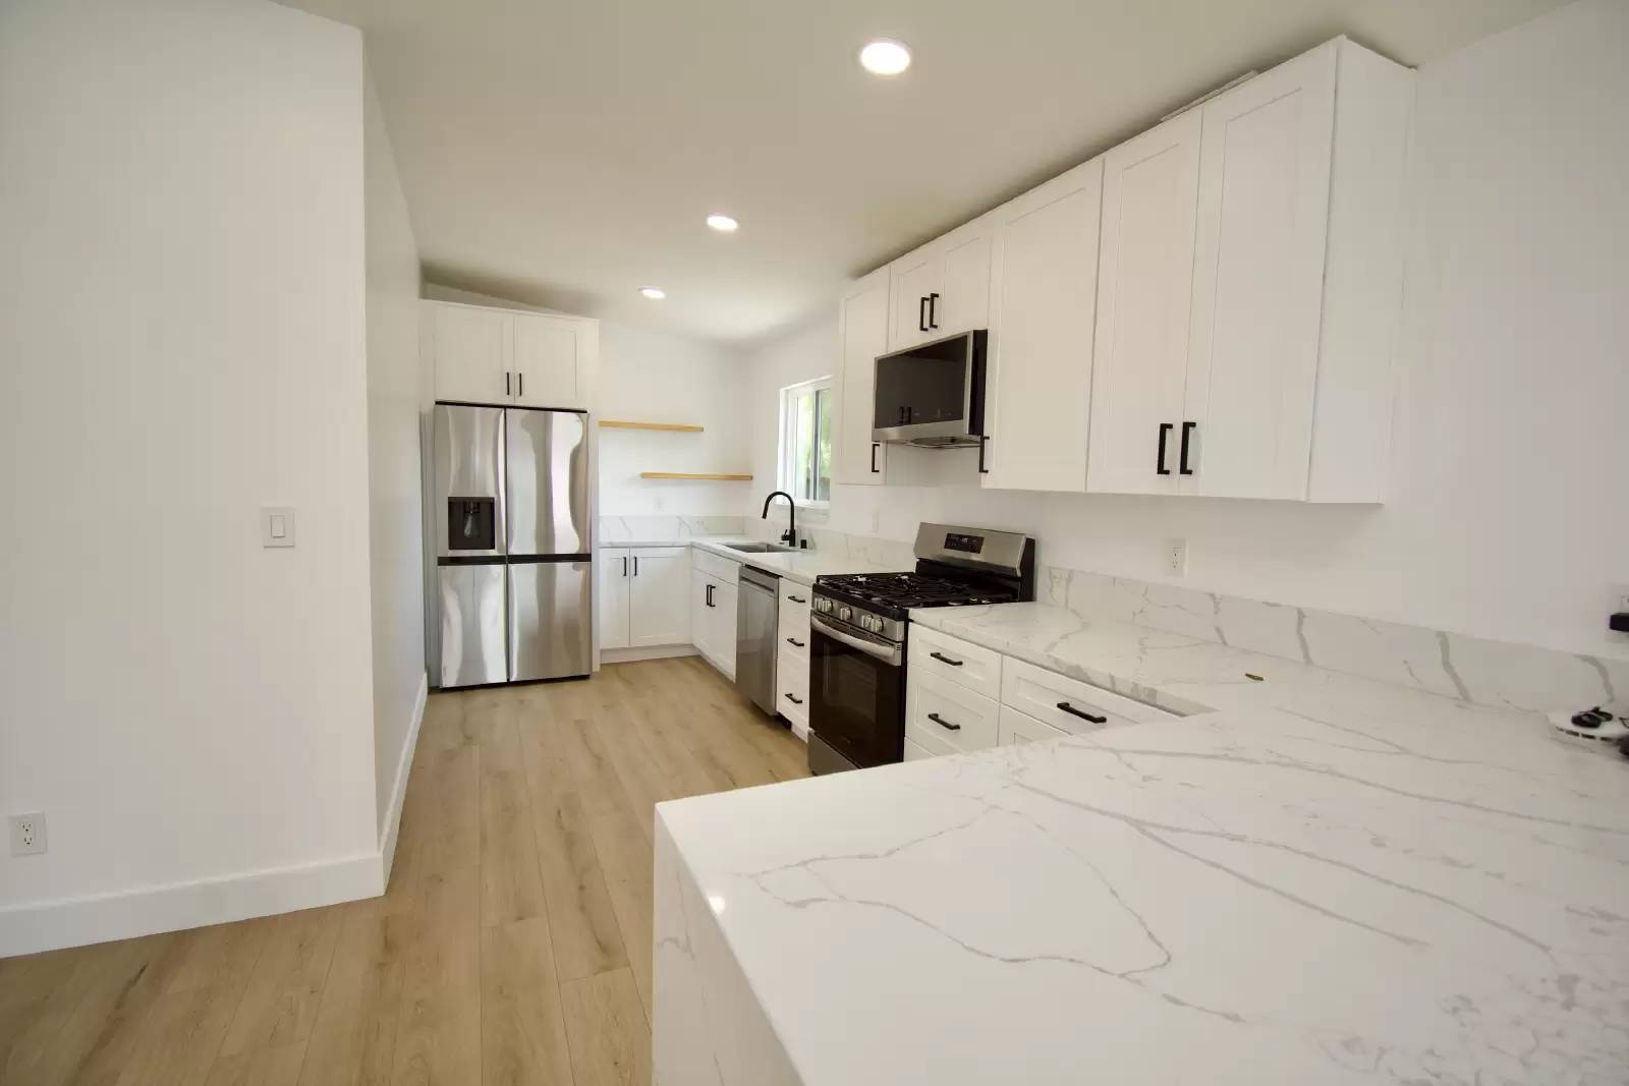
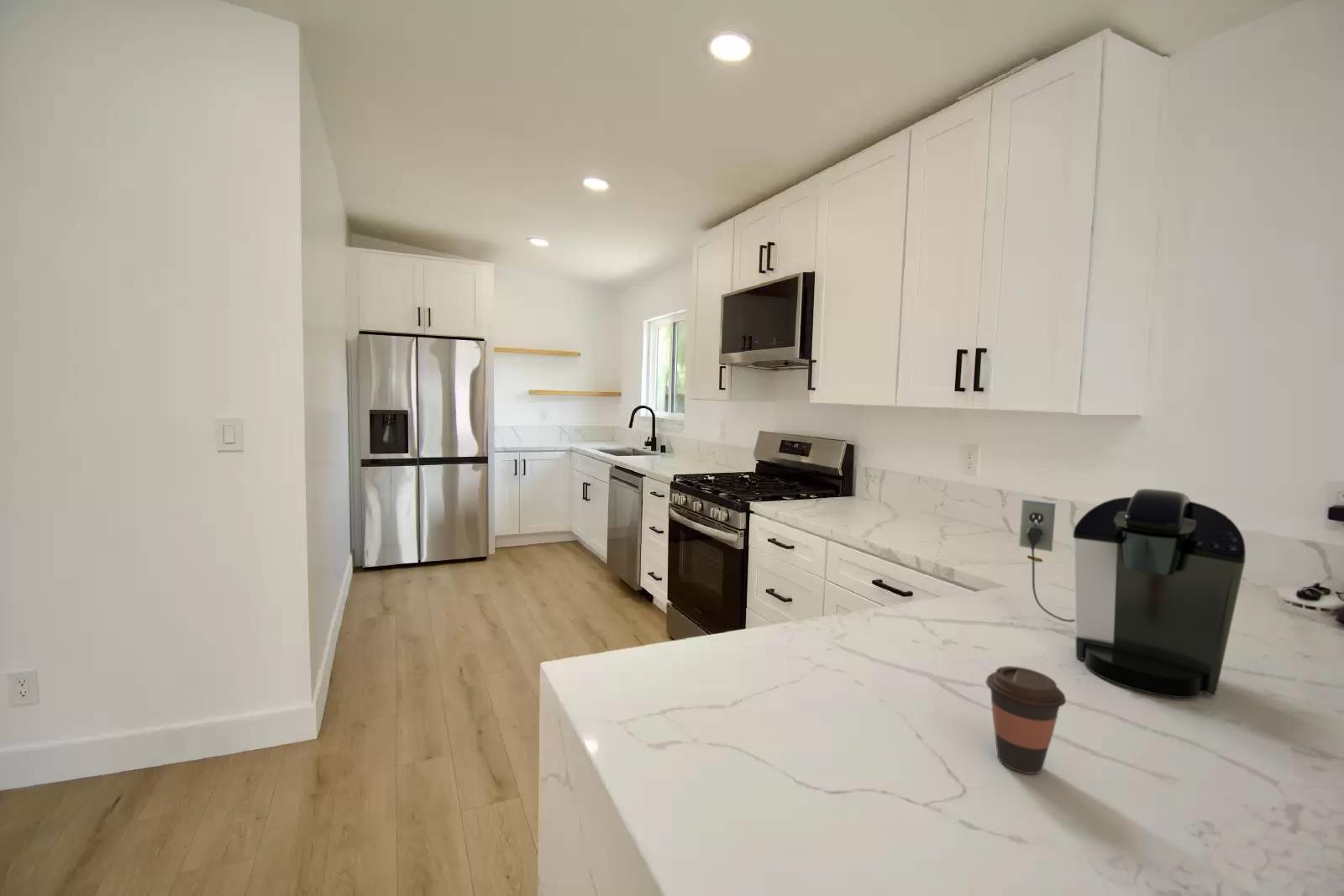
+ coffee cup [985,665,1067,775]
+ coffee maker [1018,488,1247,699]
